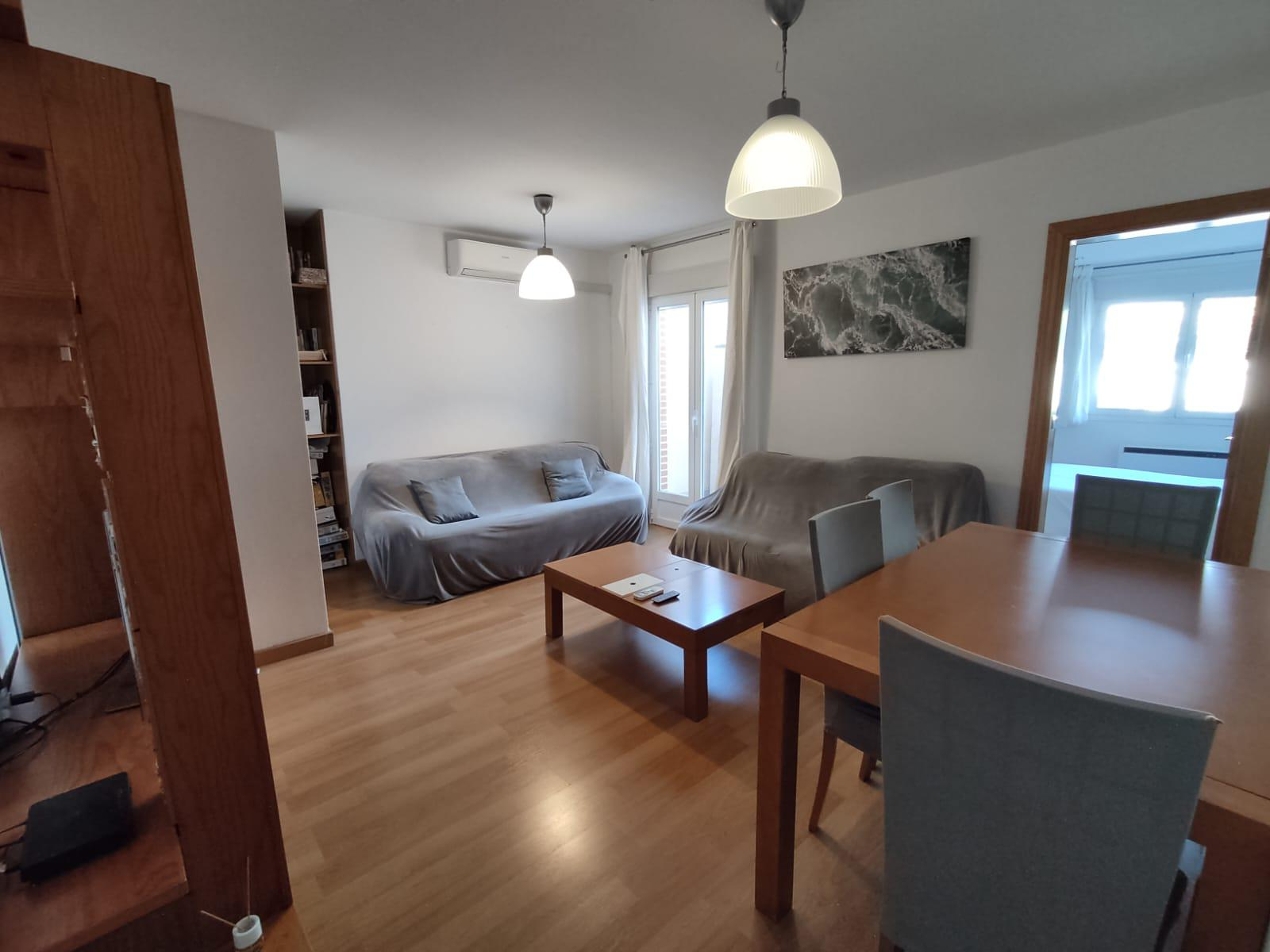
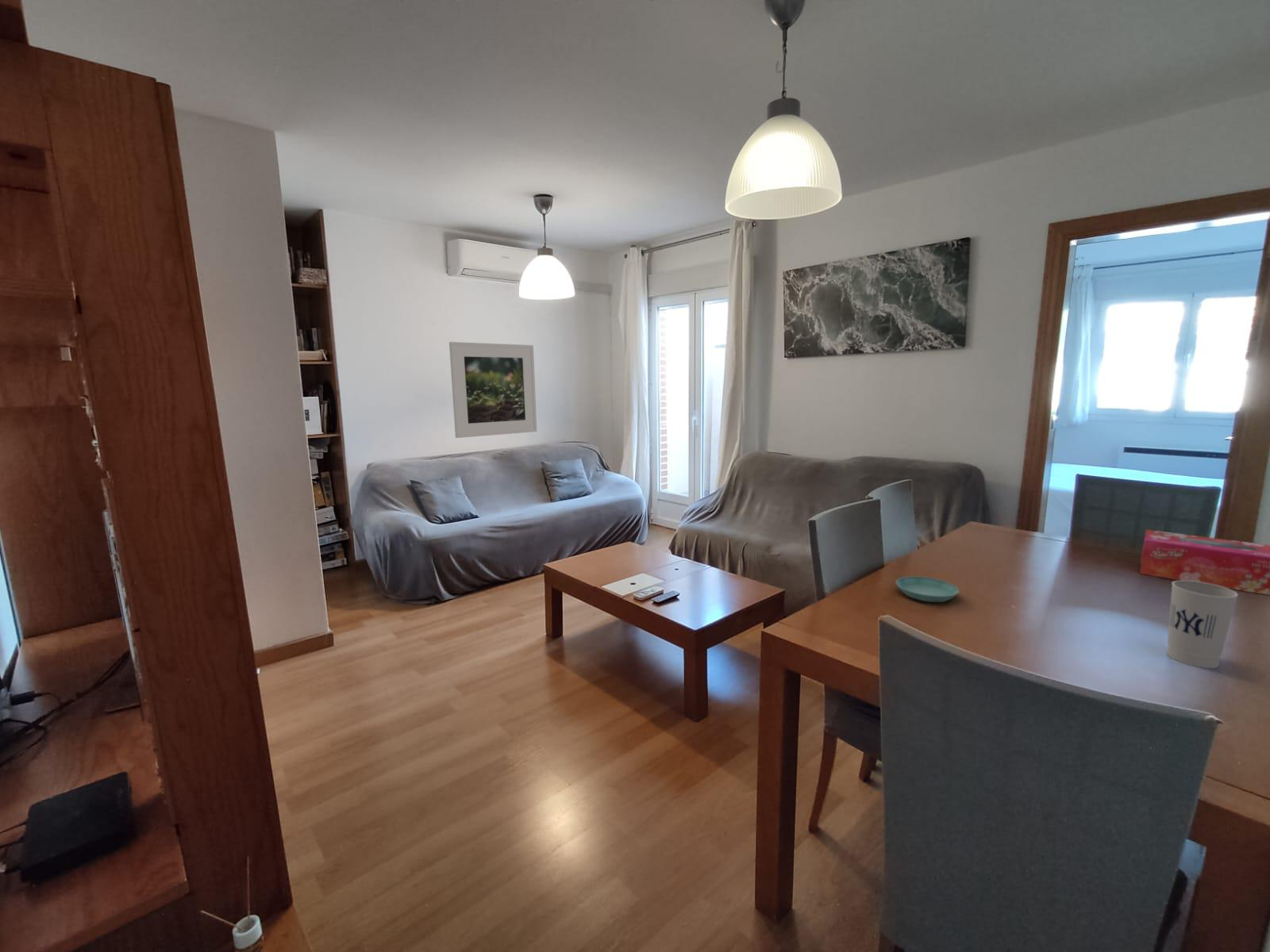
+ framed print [448,341,537,439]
+ cup [1166,580,1239,669]
+ saucer [895,576,960,603]
+ tissue box [1139,528,1270,596]
